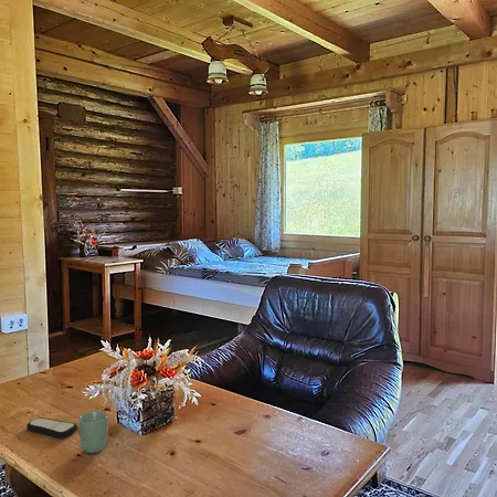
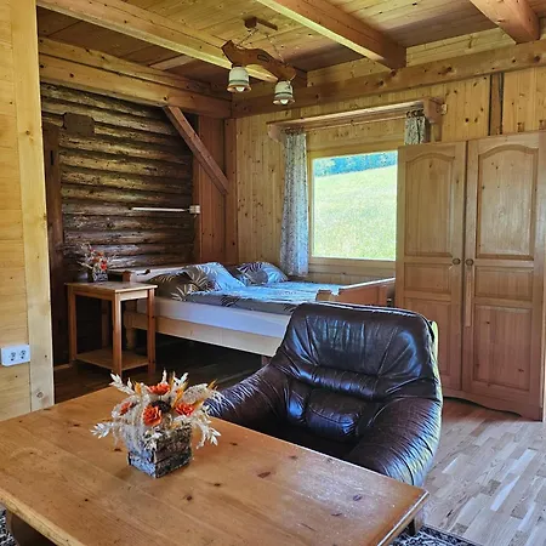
- cup [78,410,109,454]
- remote control [25,416,78,440]
